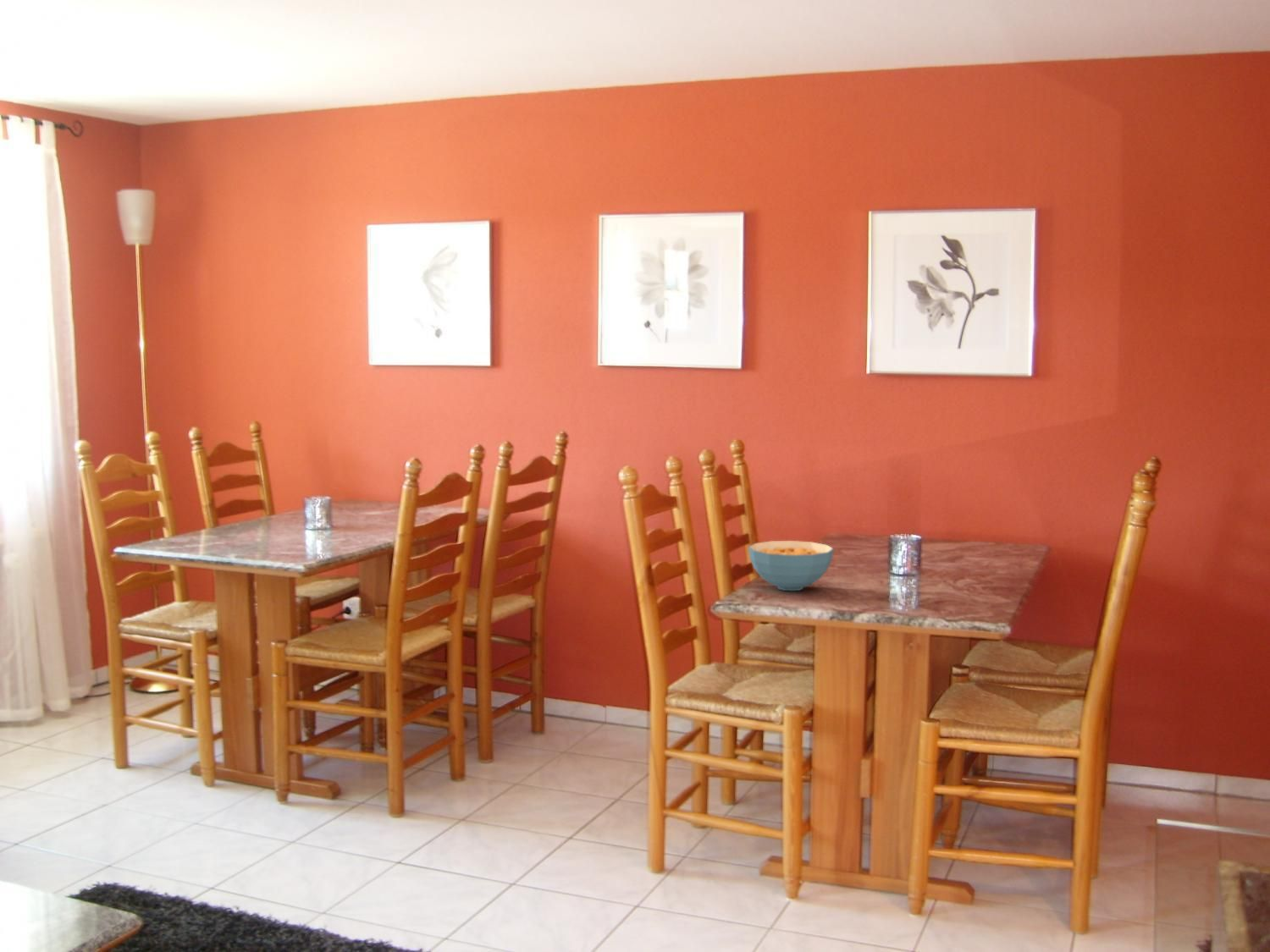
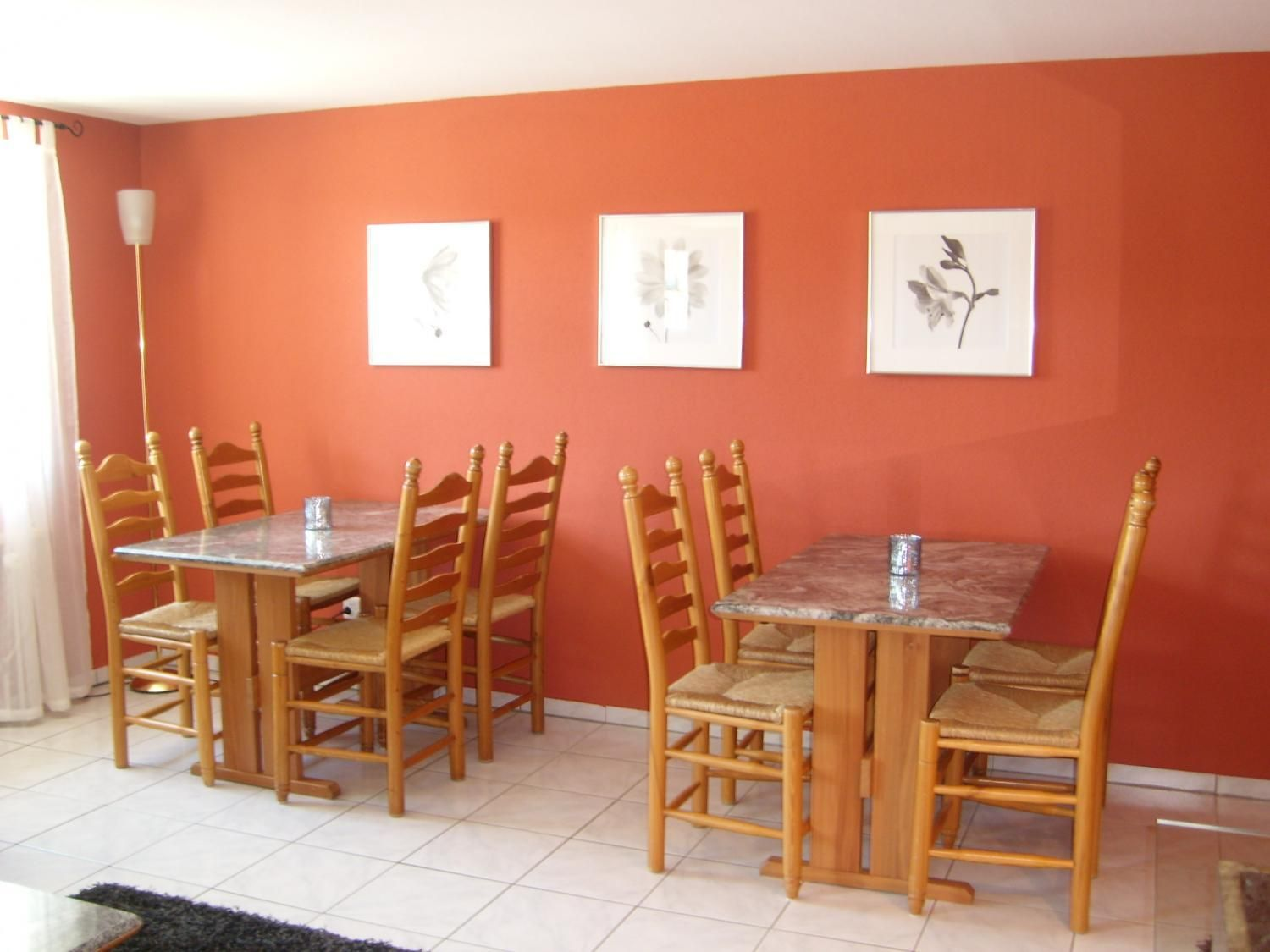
- cereal bowl [748,540,835,592]
